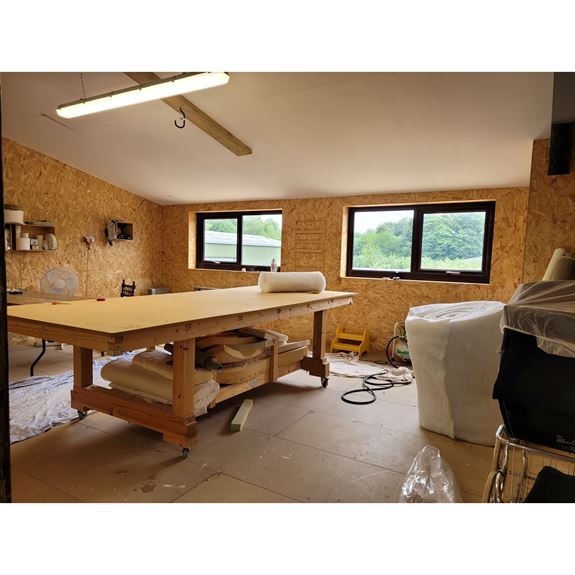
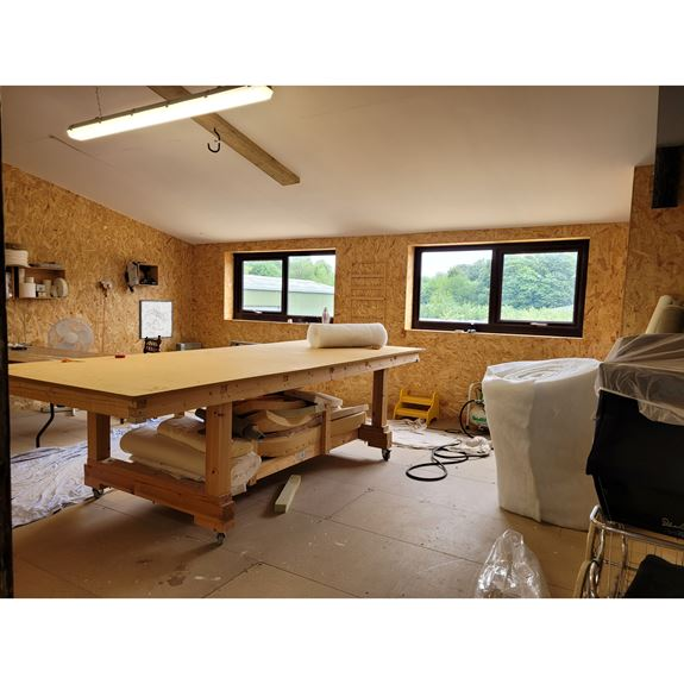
+ wall art [138,299,174,340]
